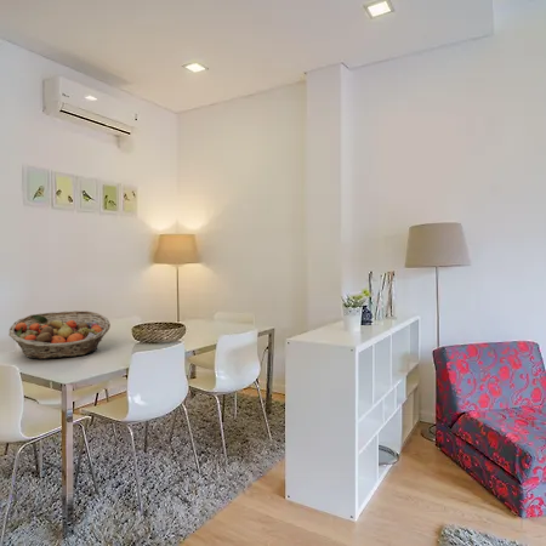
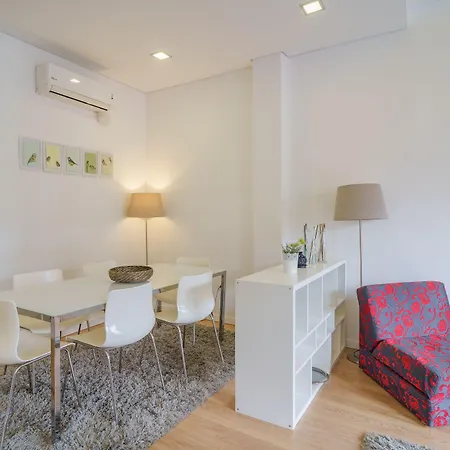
- fruit basket [7,309,112,360]
